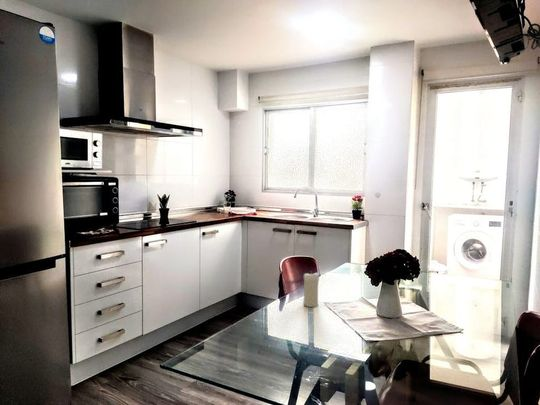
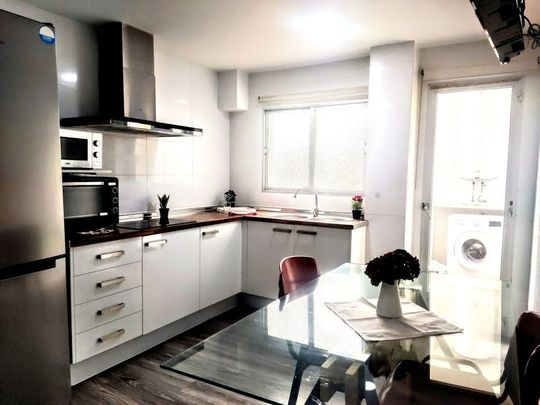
- candle [302,270,320,308]
